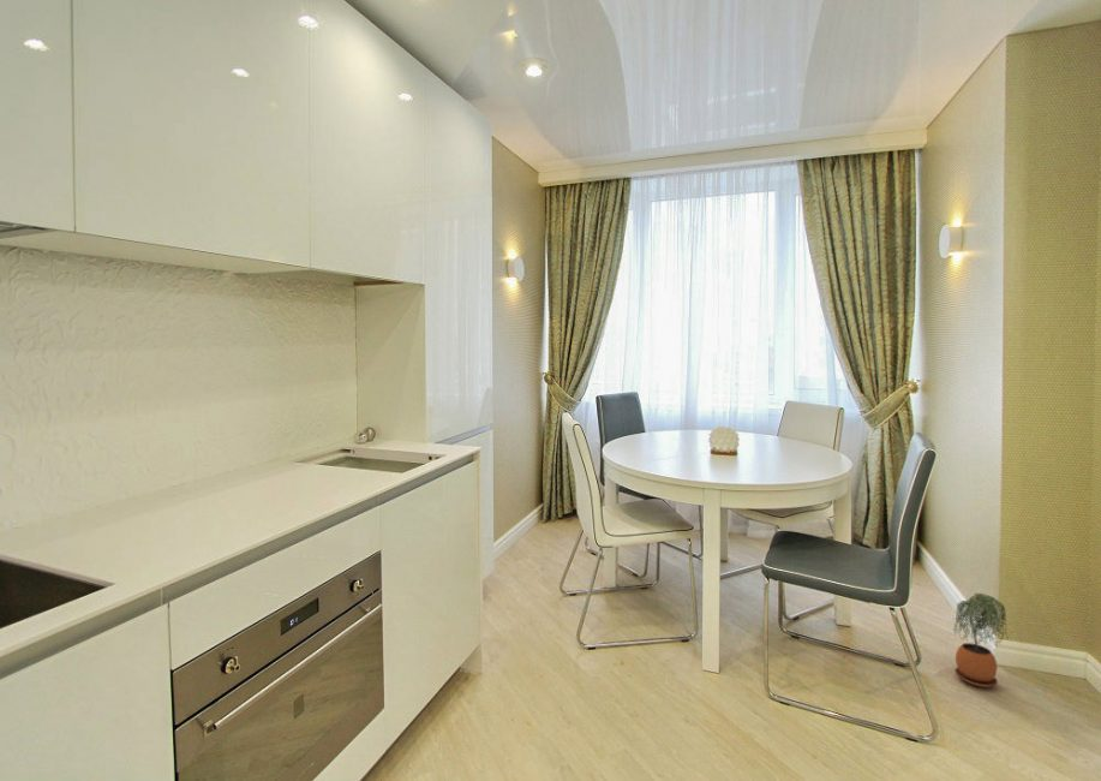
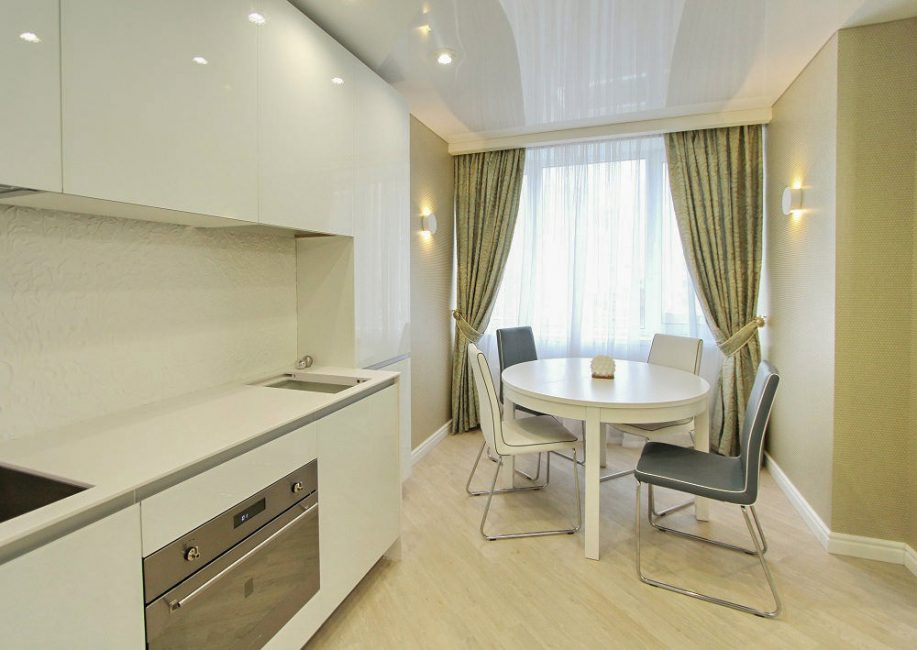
- potted plant [952,592,1009,688]
